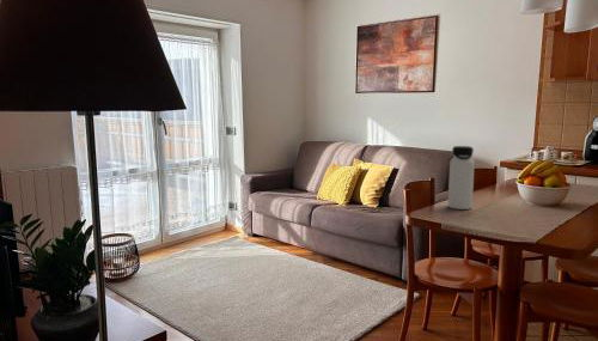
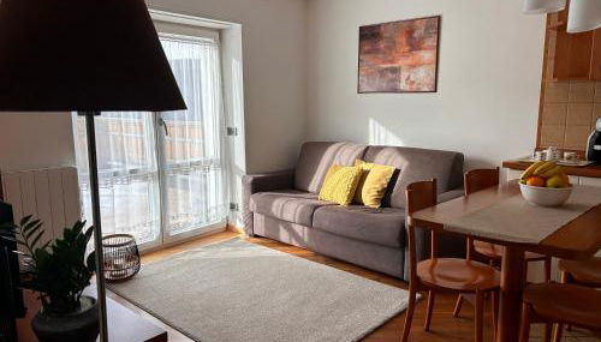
- water bottle [447,145,476,211]
